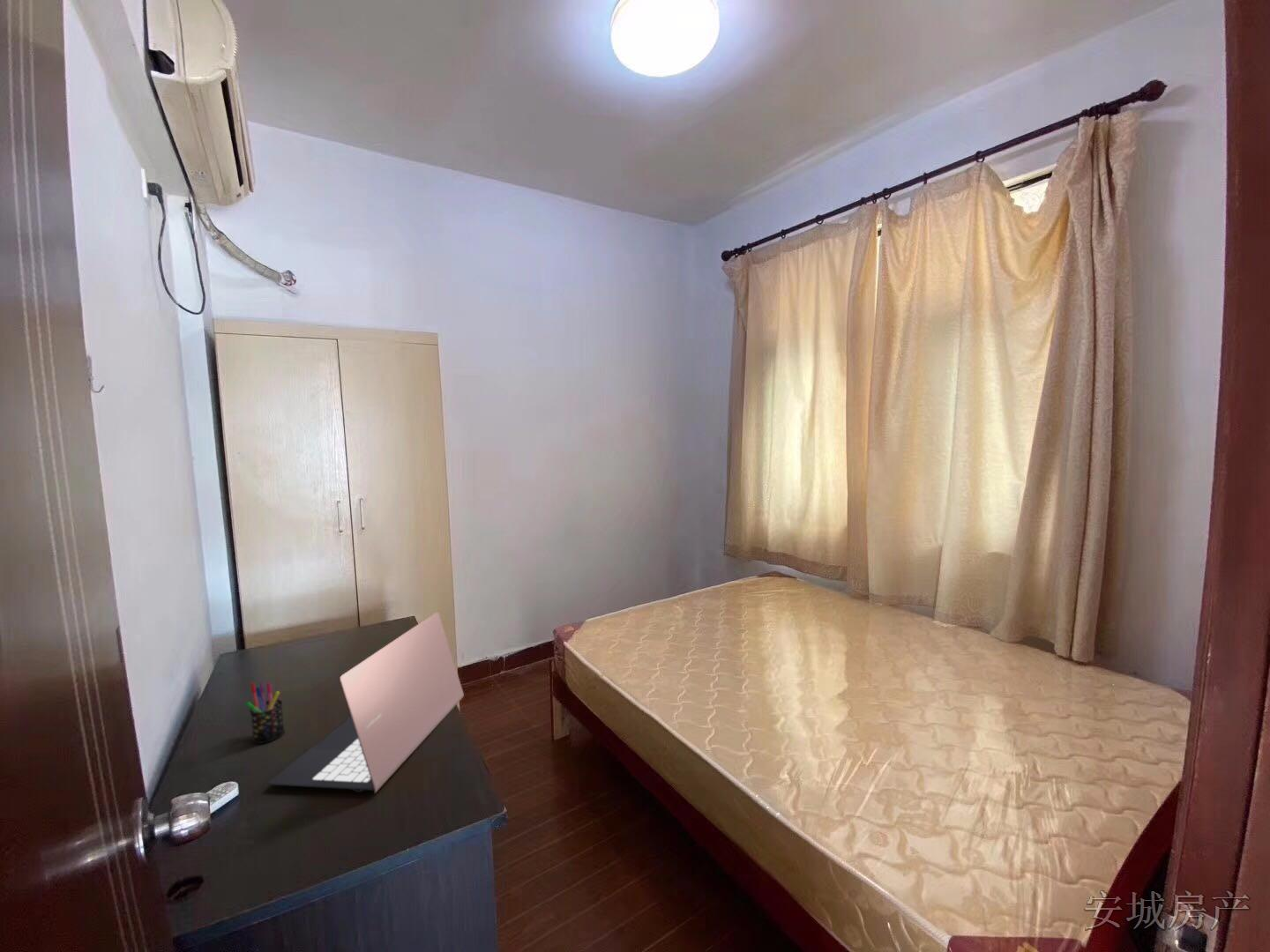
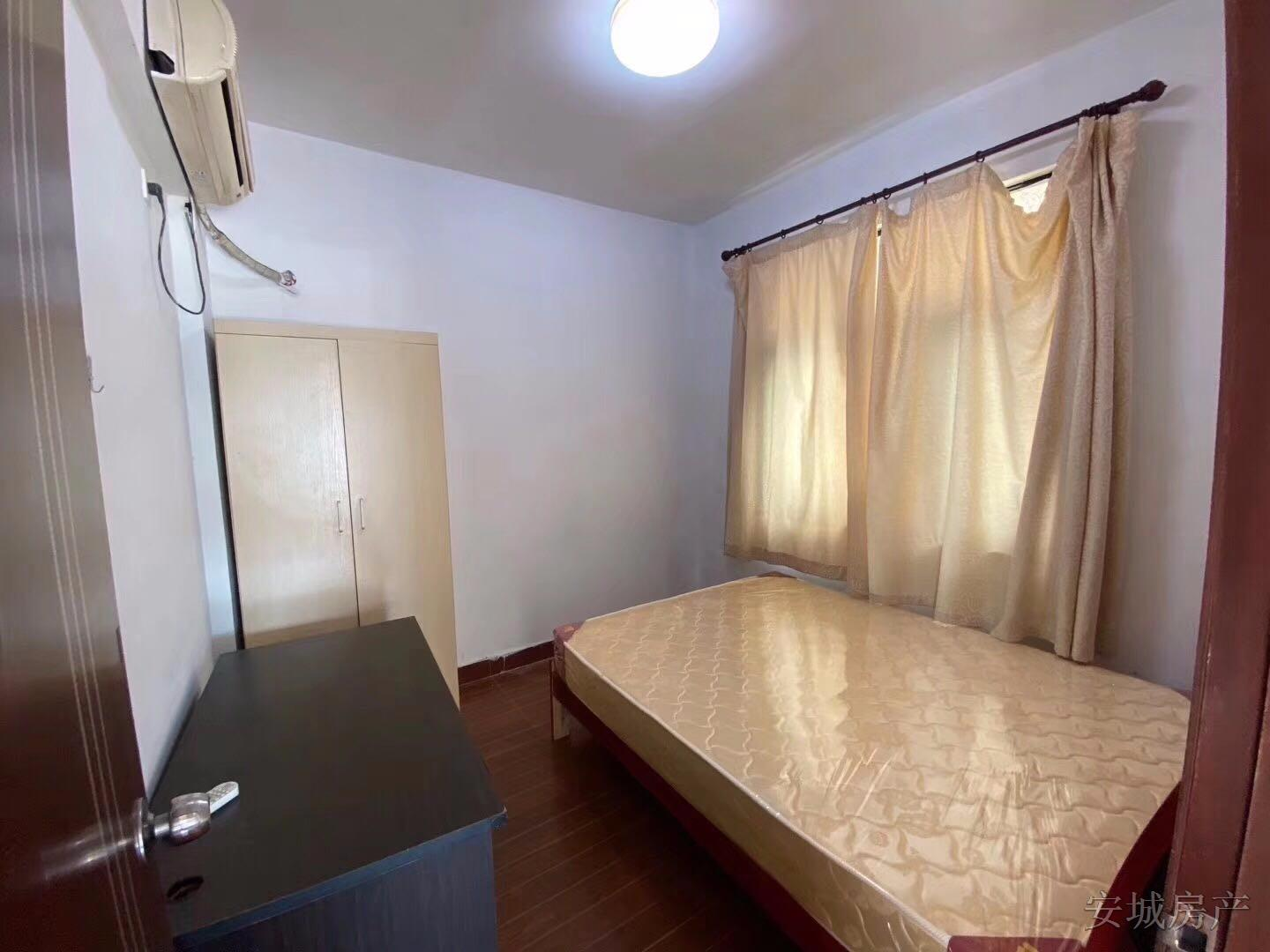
- laptop [267,611,465,794]
- pen holder [244,681,286,745]
